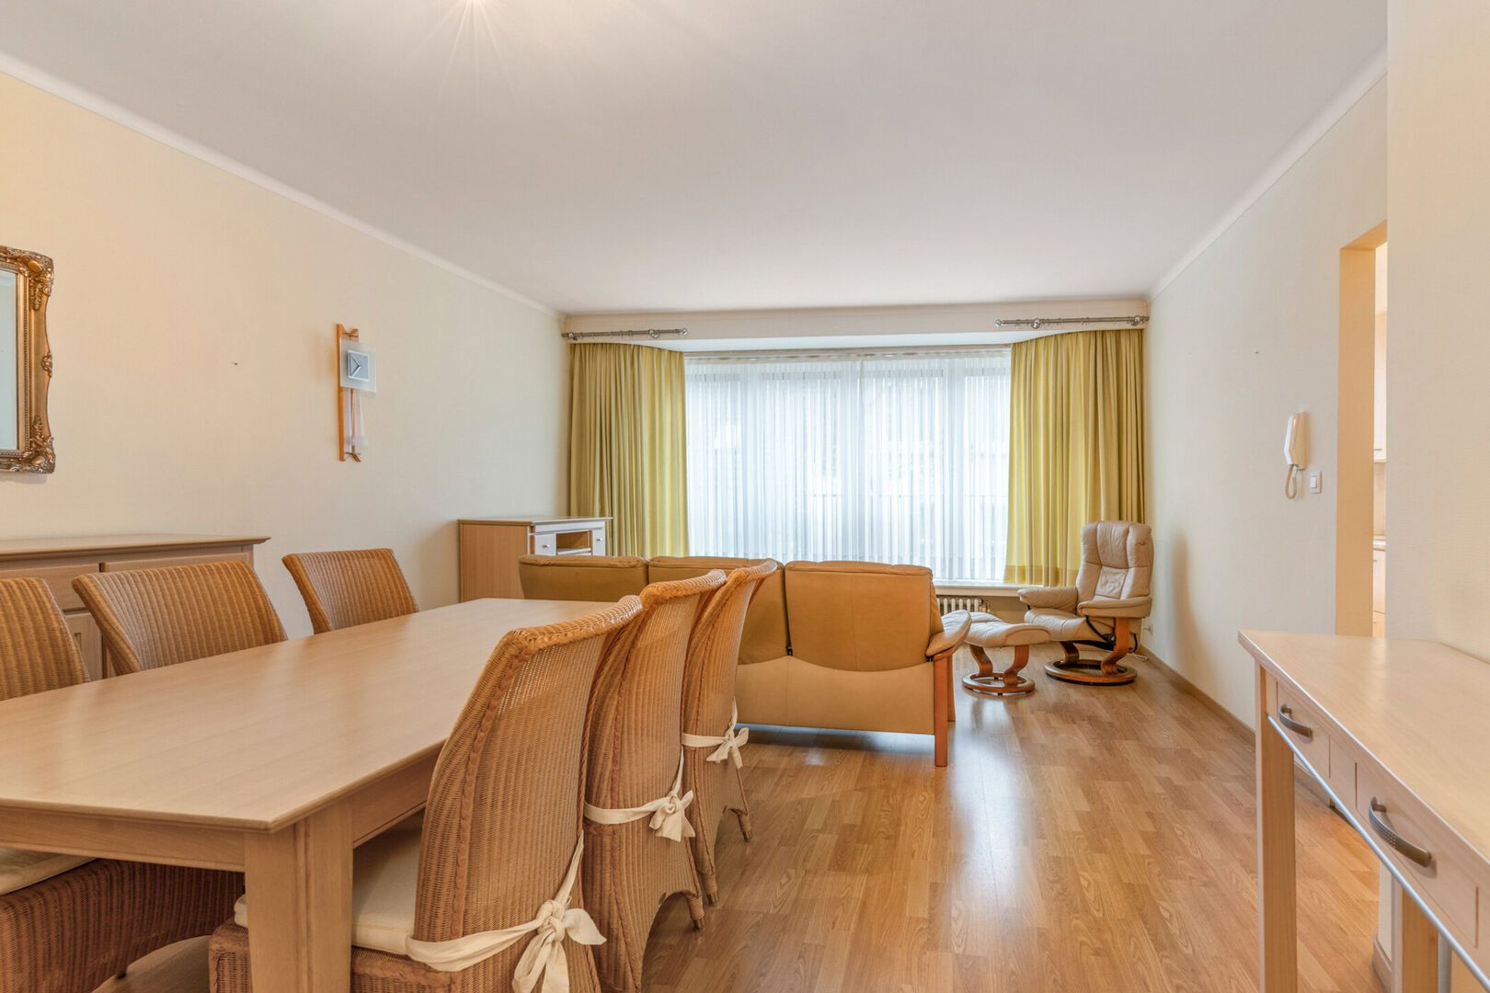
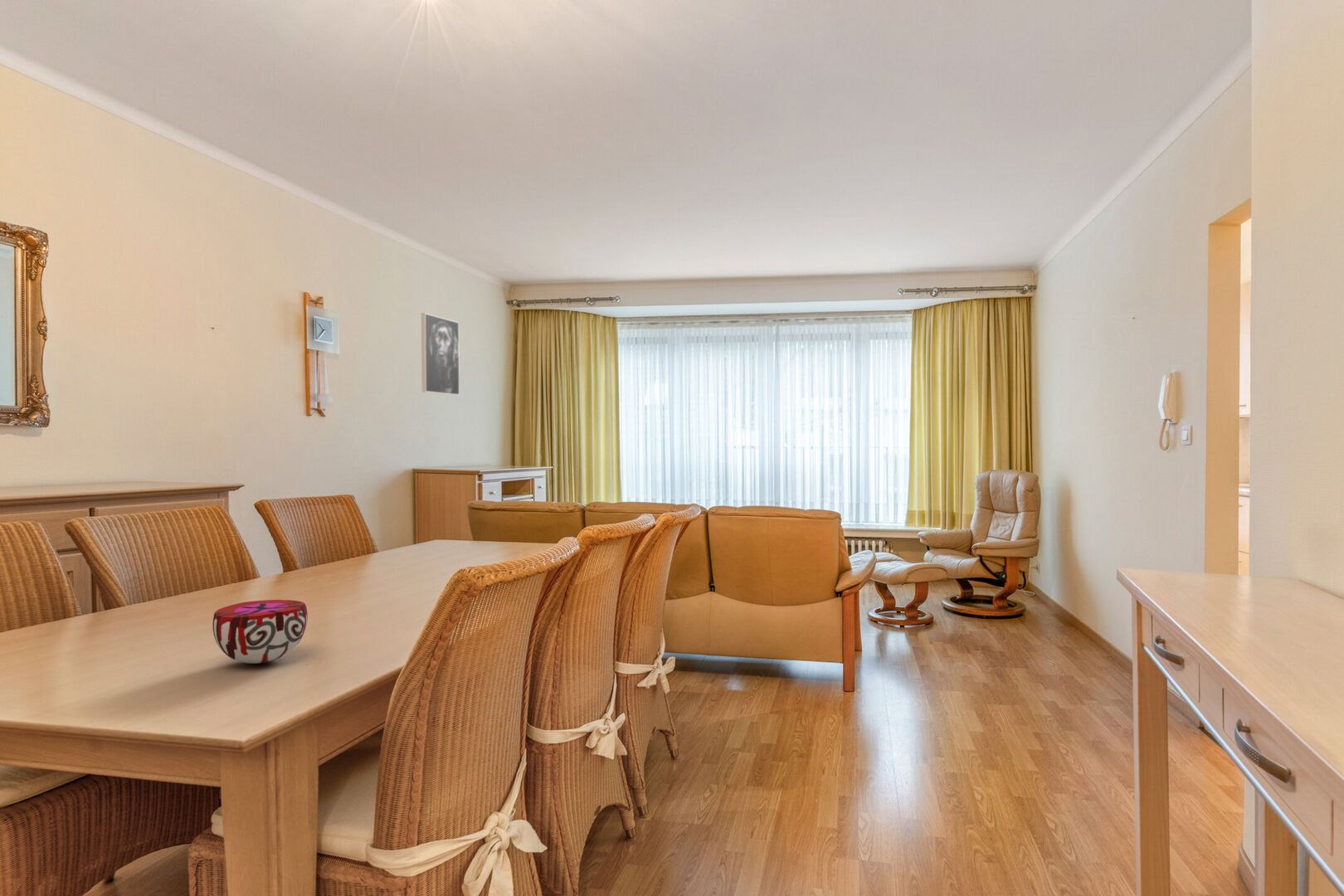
+ decorative bowl [212,599,309,665]
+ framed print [421,313,460,396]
